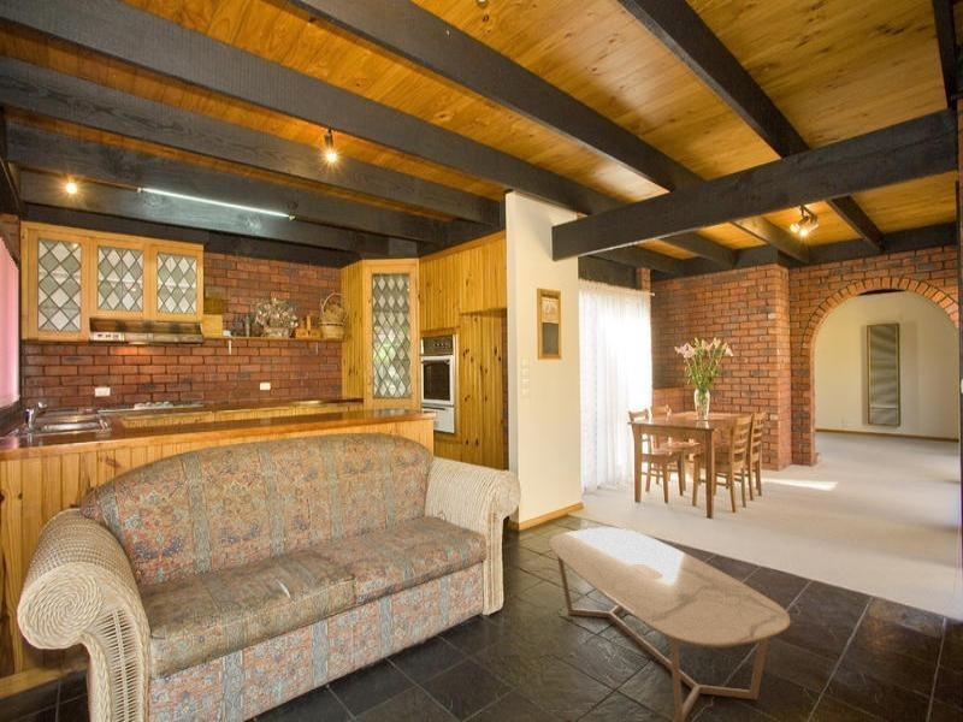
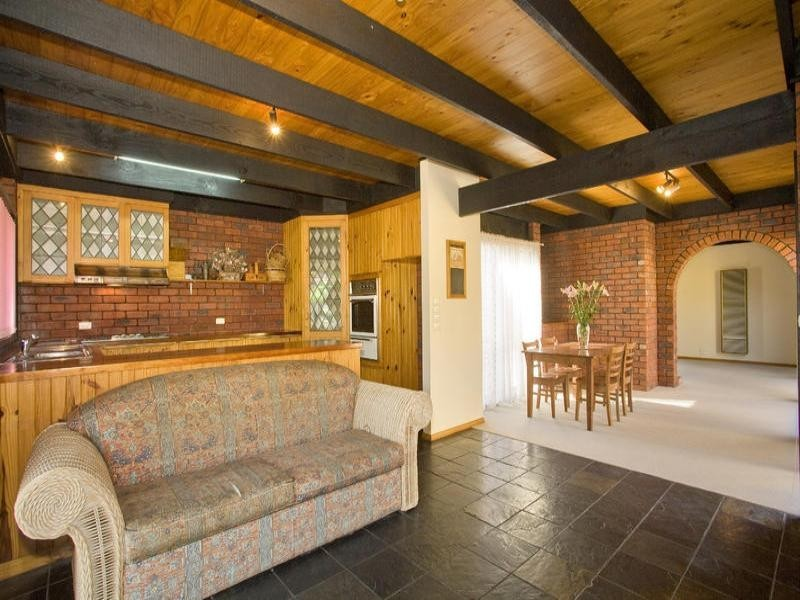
- coffee table [547,527,792,722]
